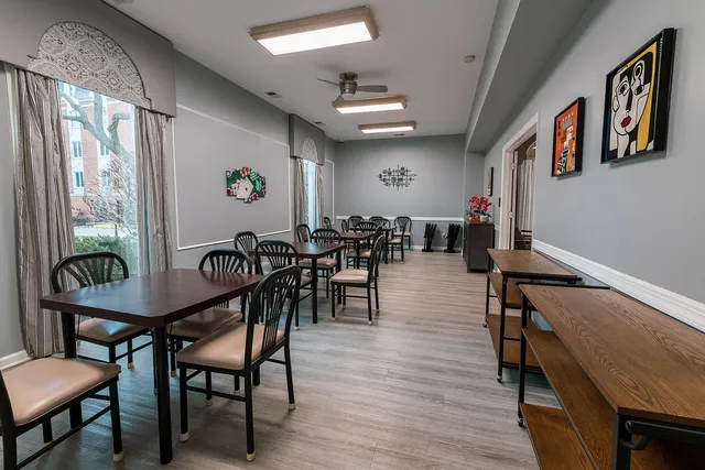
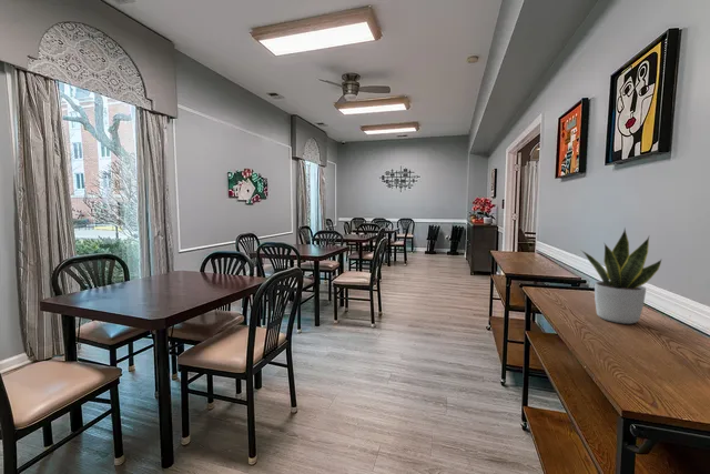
+ potted plant [581,228,662,325]
